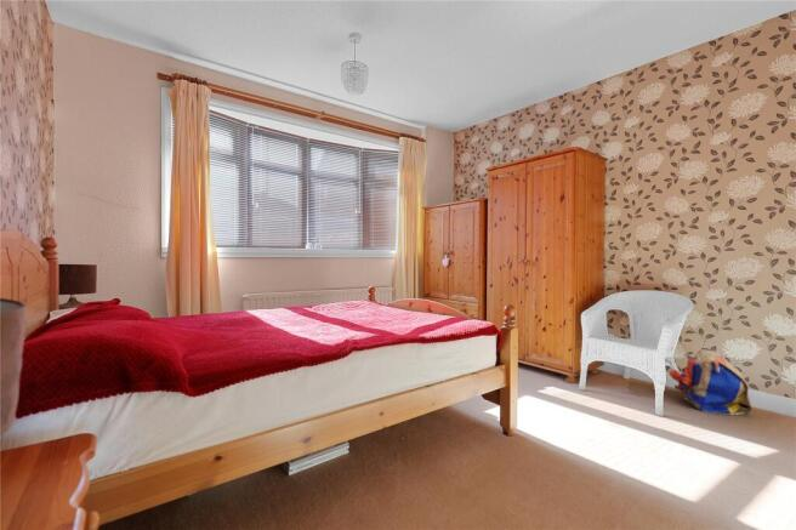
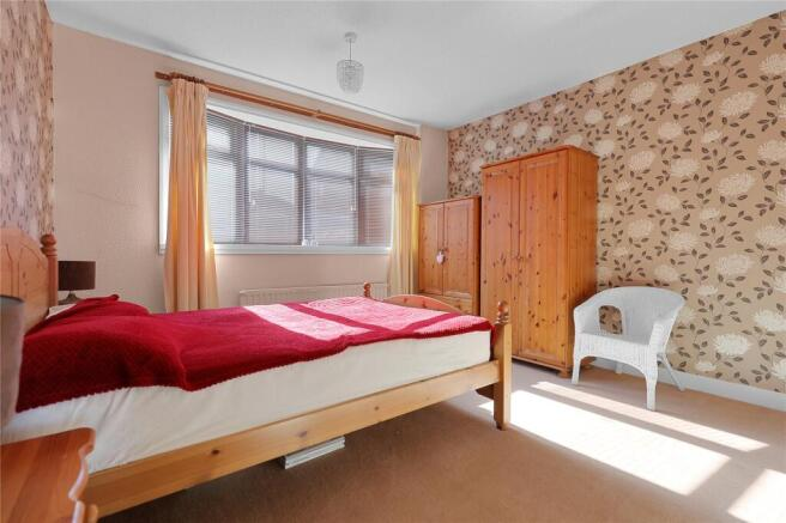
- backpack [667,347,754,416]
